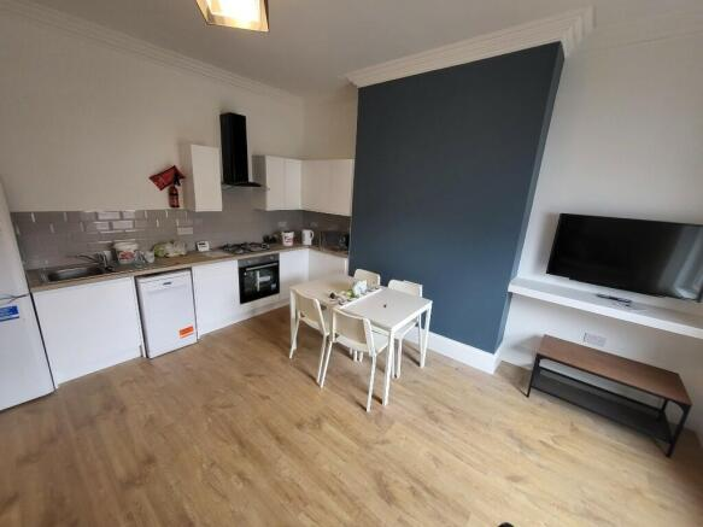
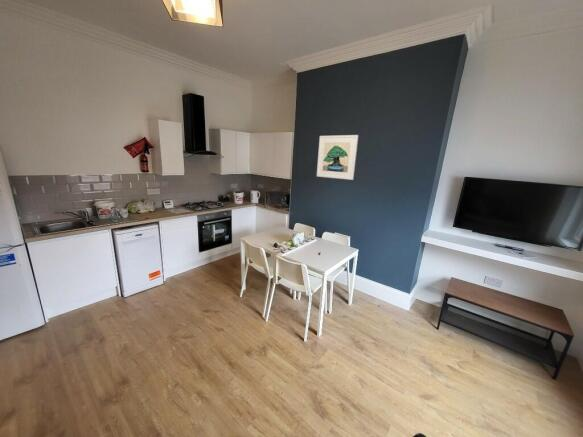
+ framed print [316,134,359,181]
